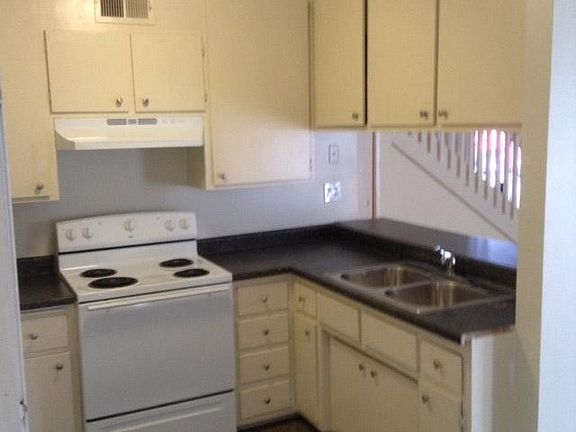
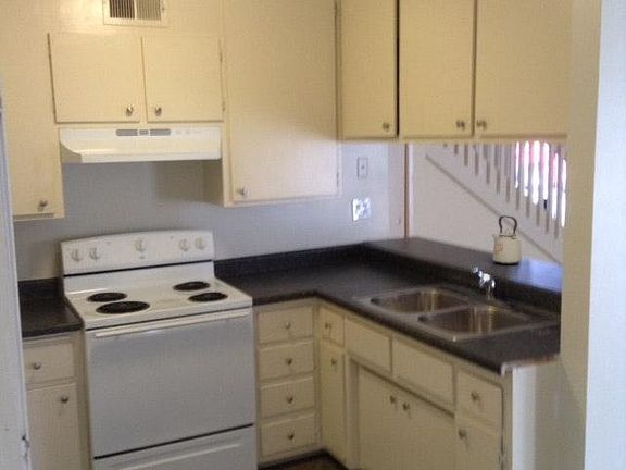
+ kettle [491,214,523,265]
